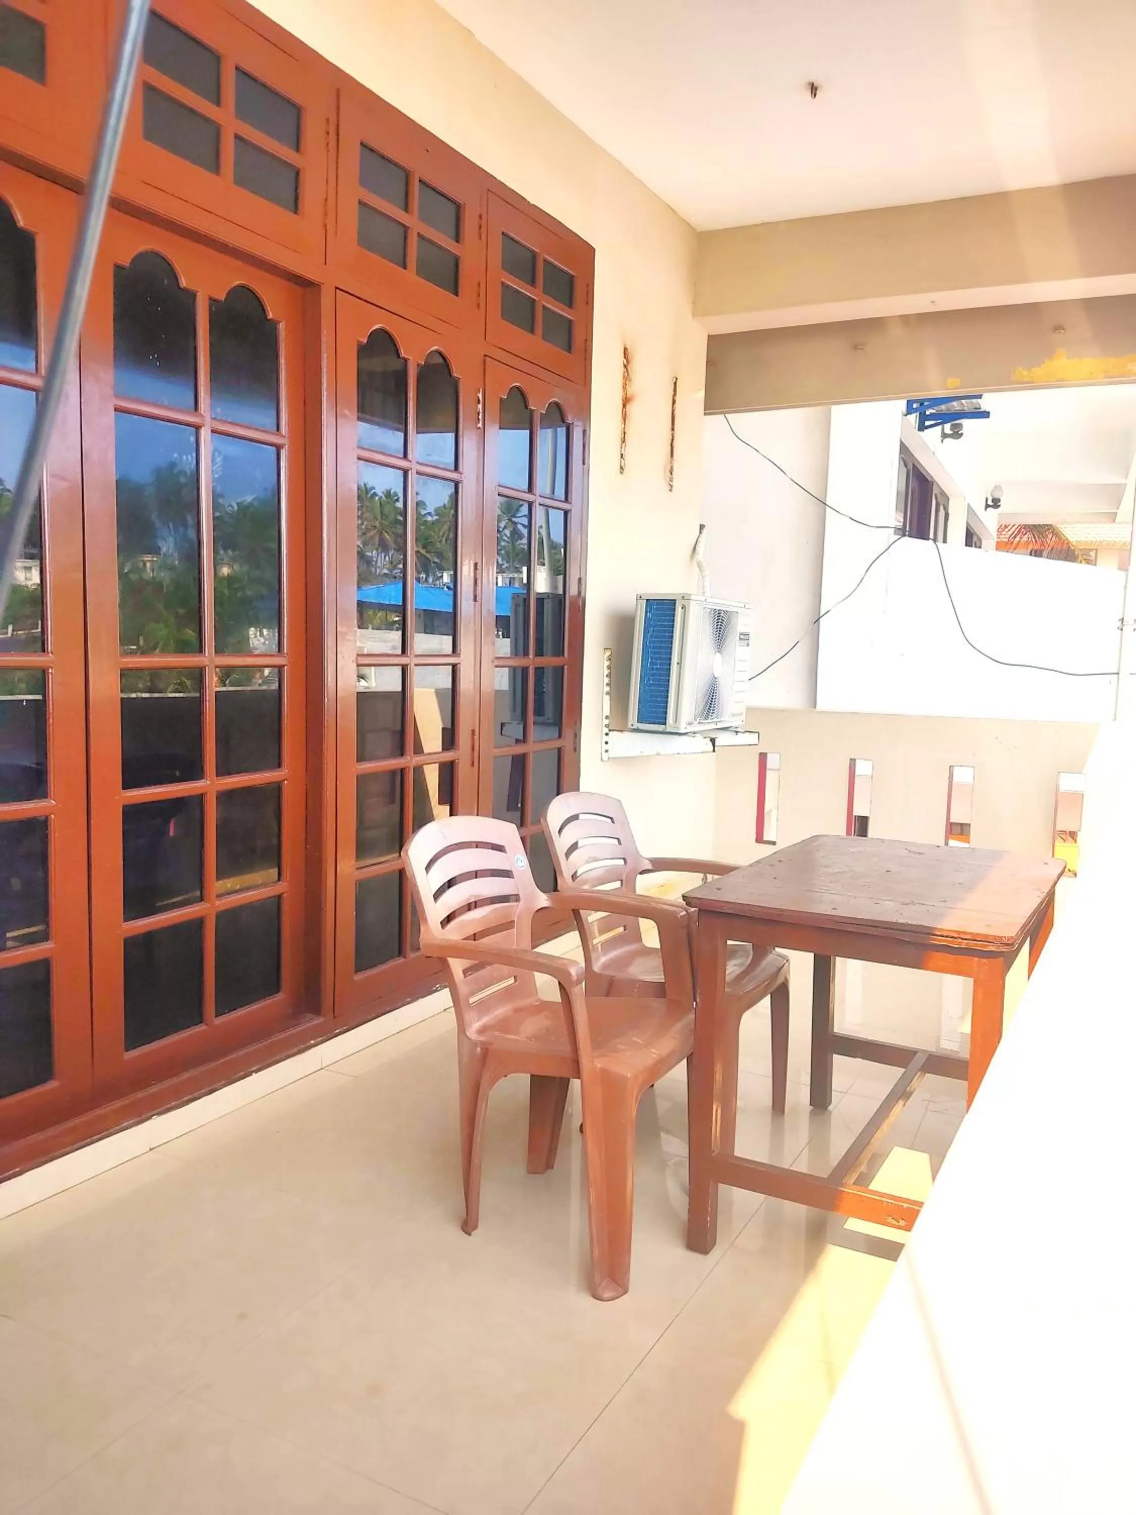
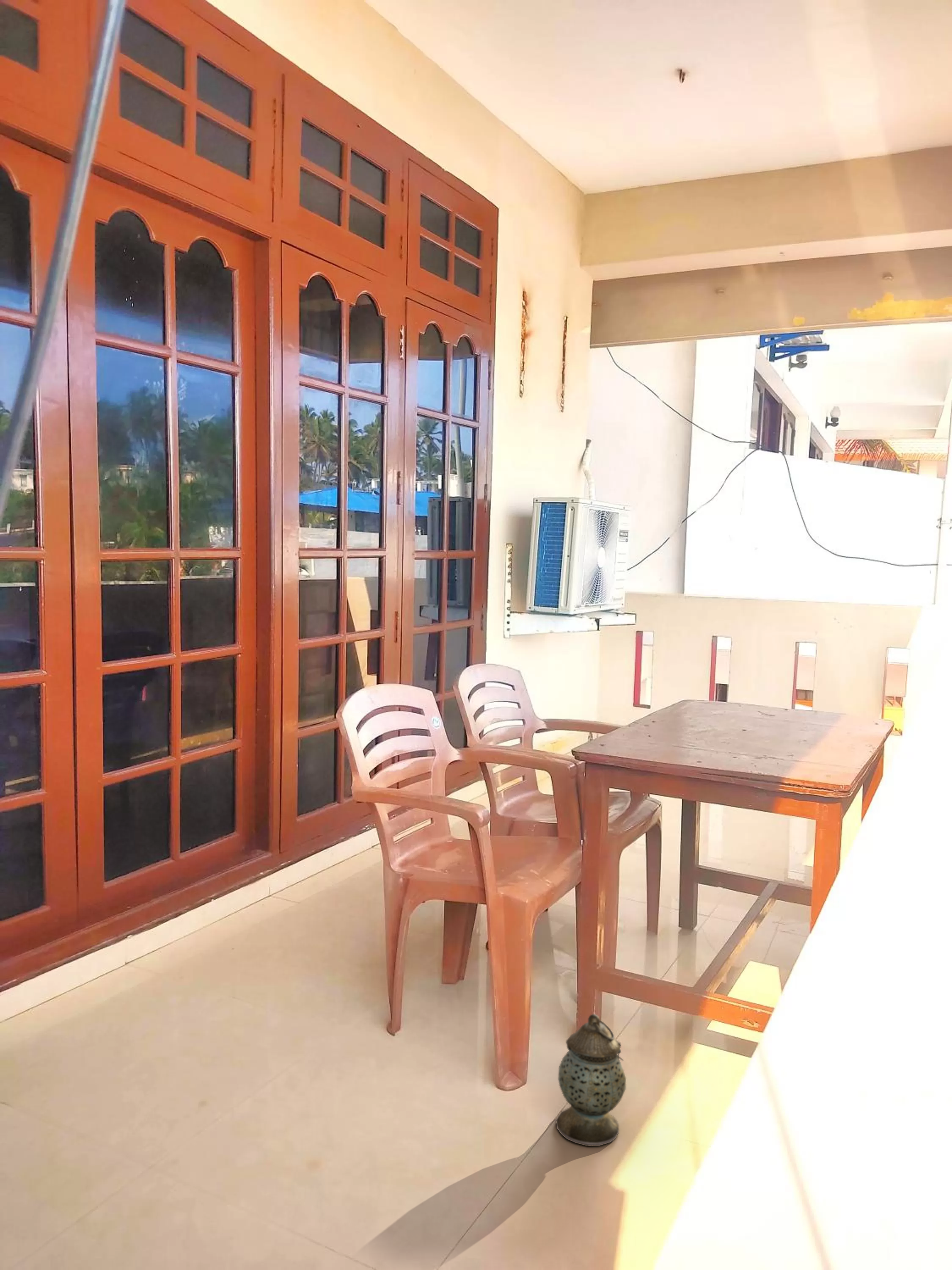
+ lantern [556,1013,627,1147]
